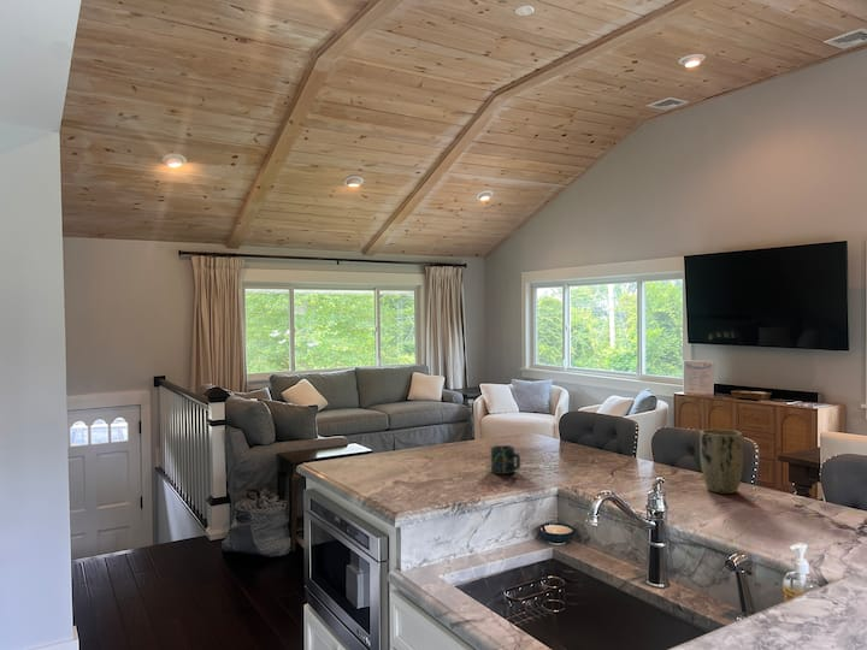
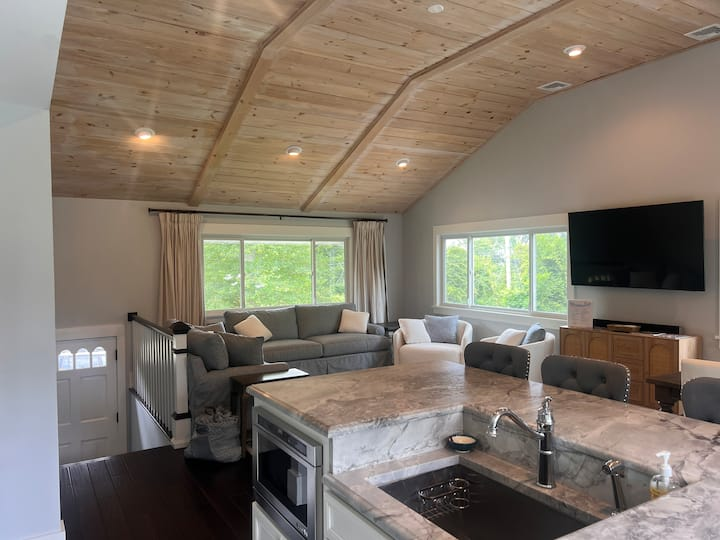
- cup [489,444,521,475]
- plant pot [698,429,744,495]
